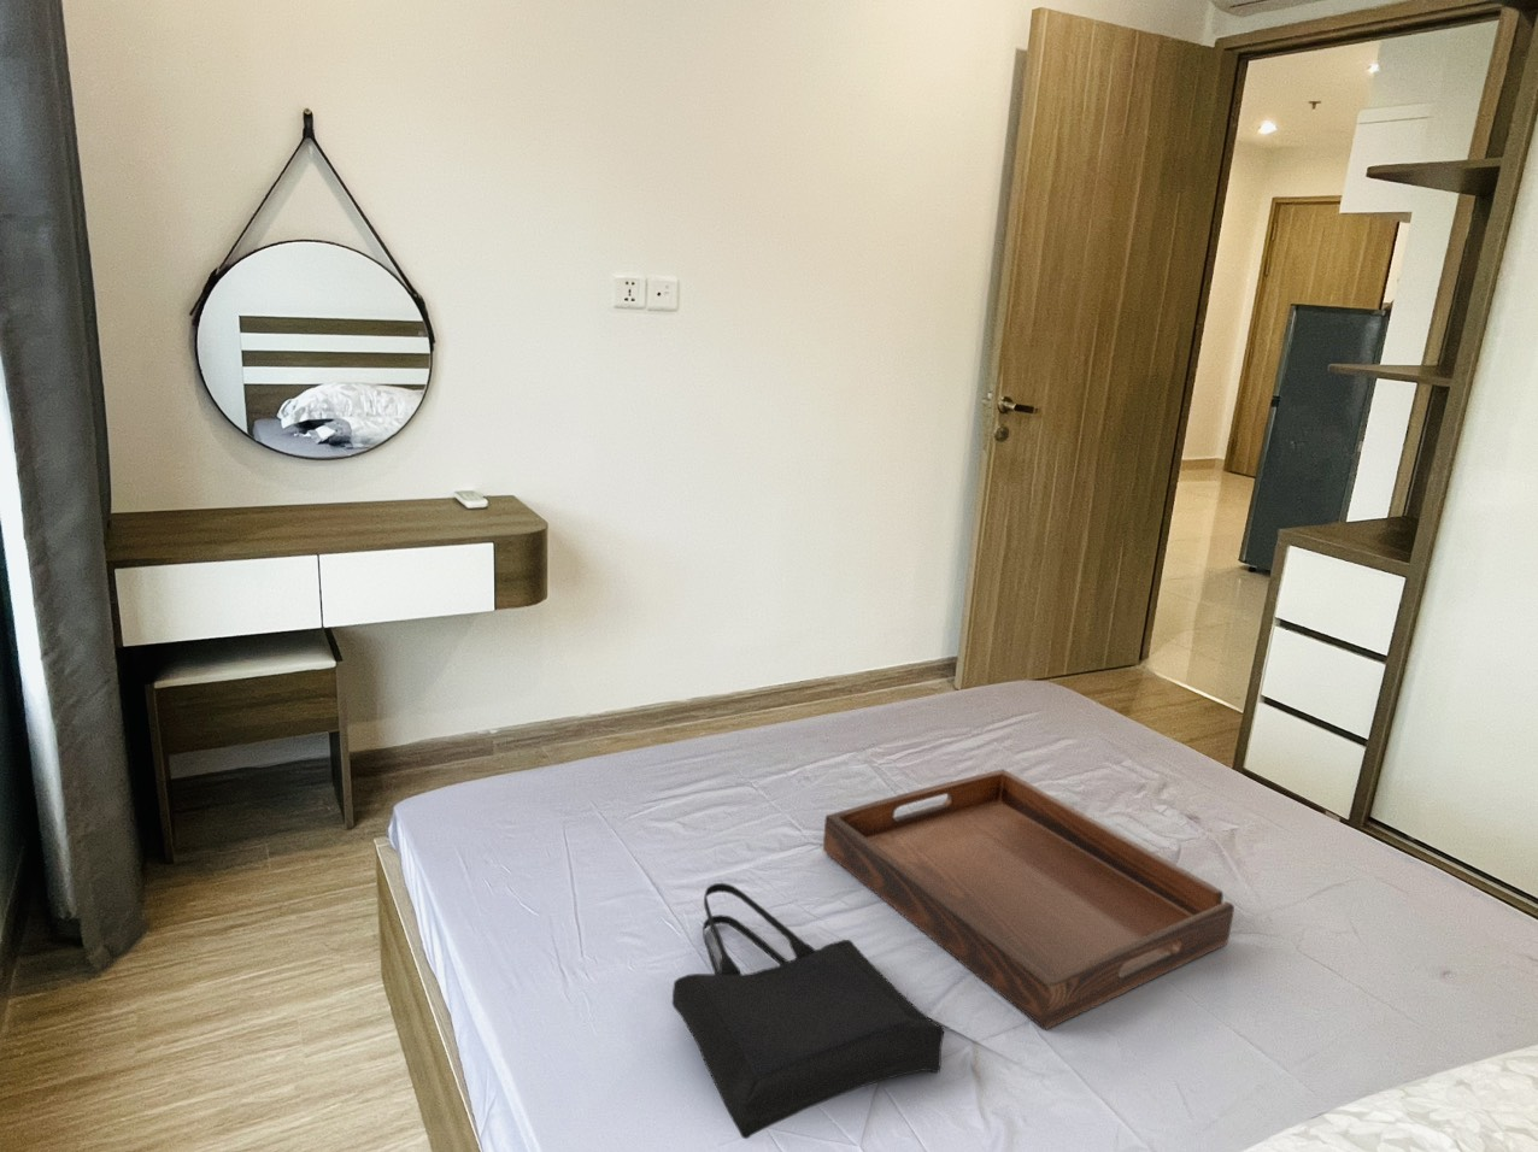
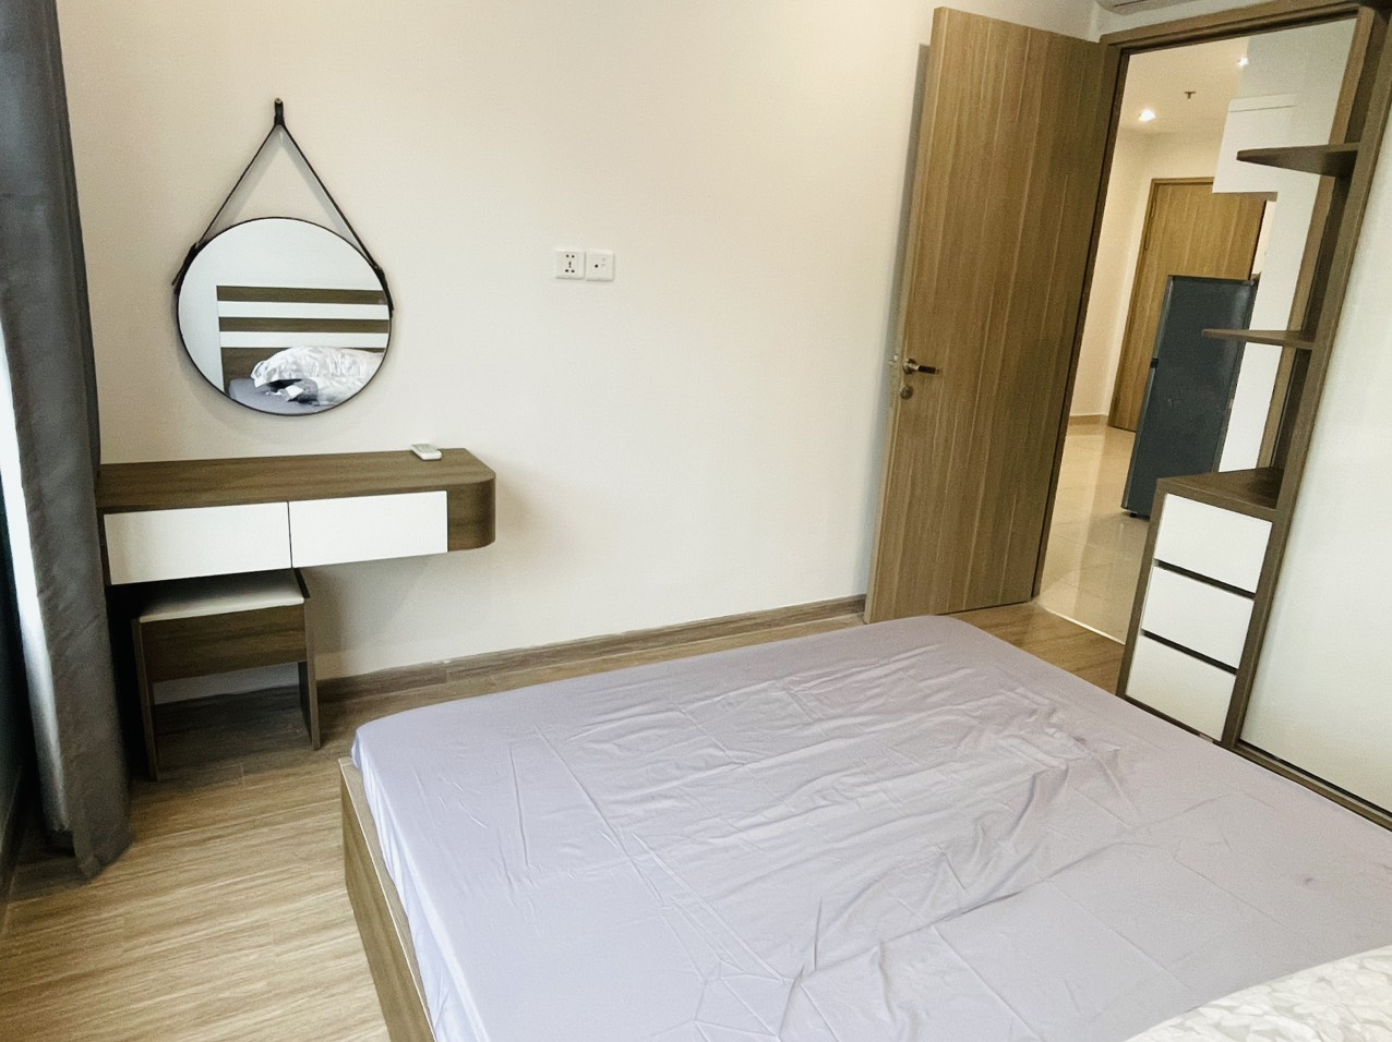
- serving tray [822,767,1235,1030]
- tote bag [672,882,945,1140]
